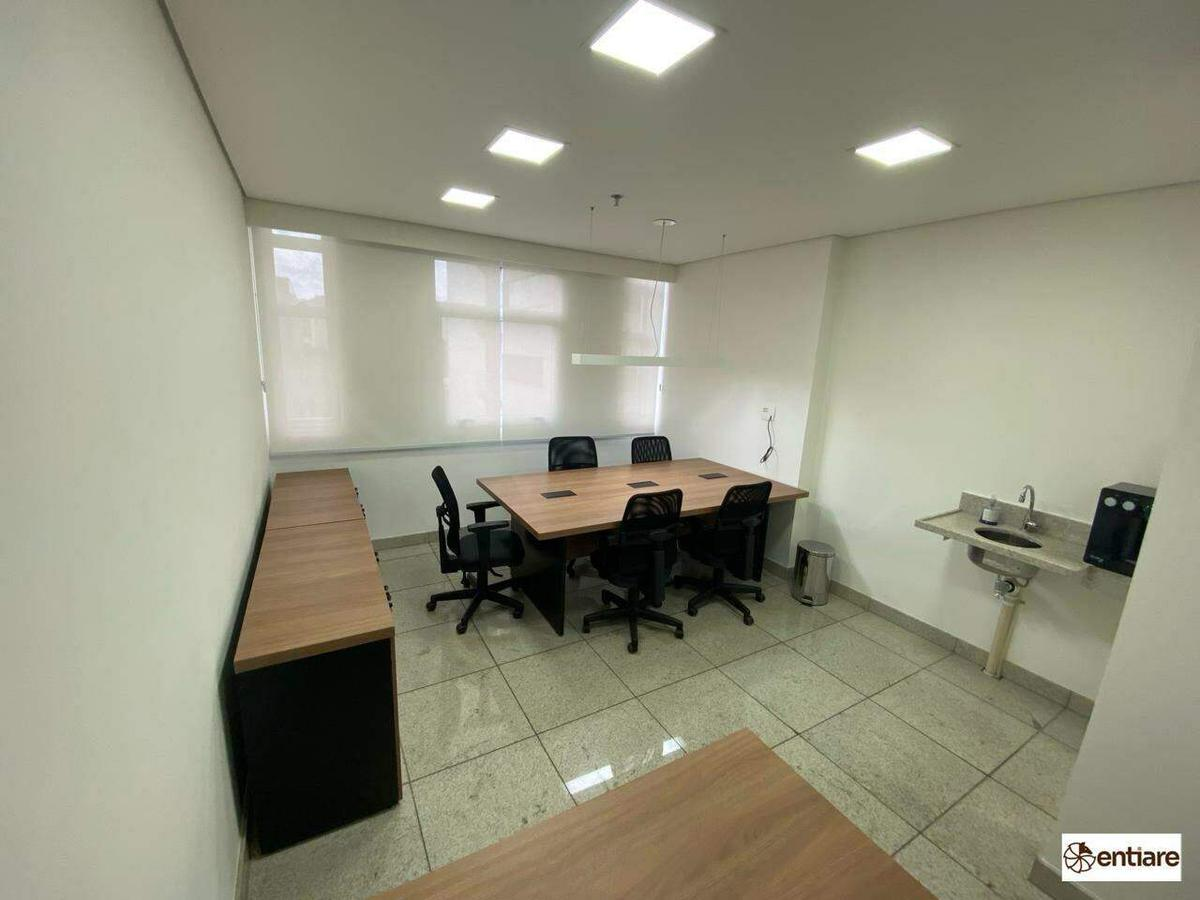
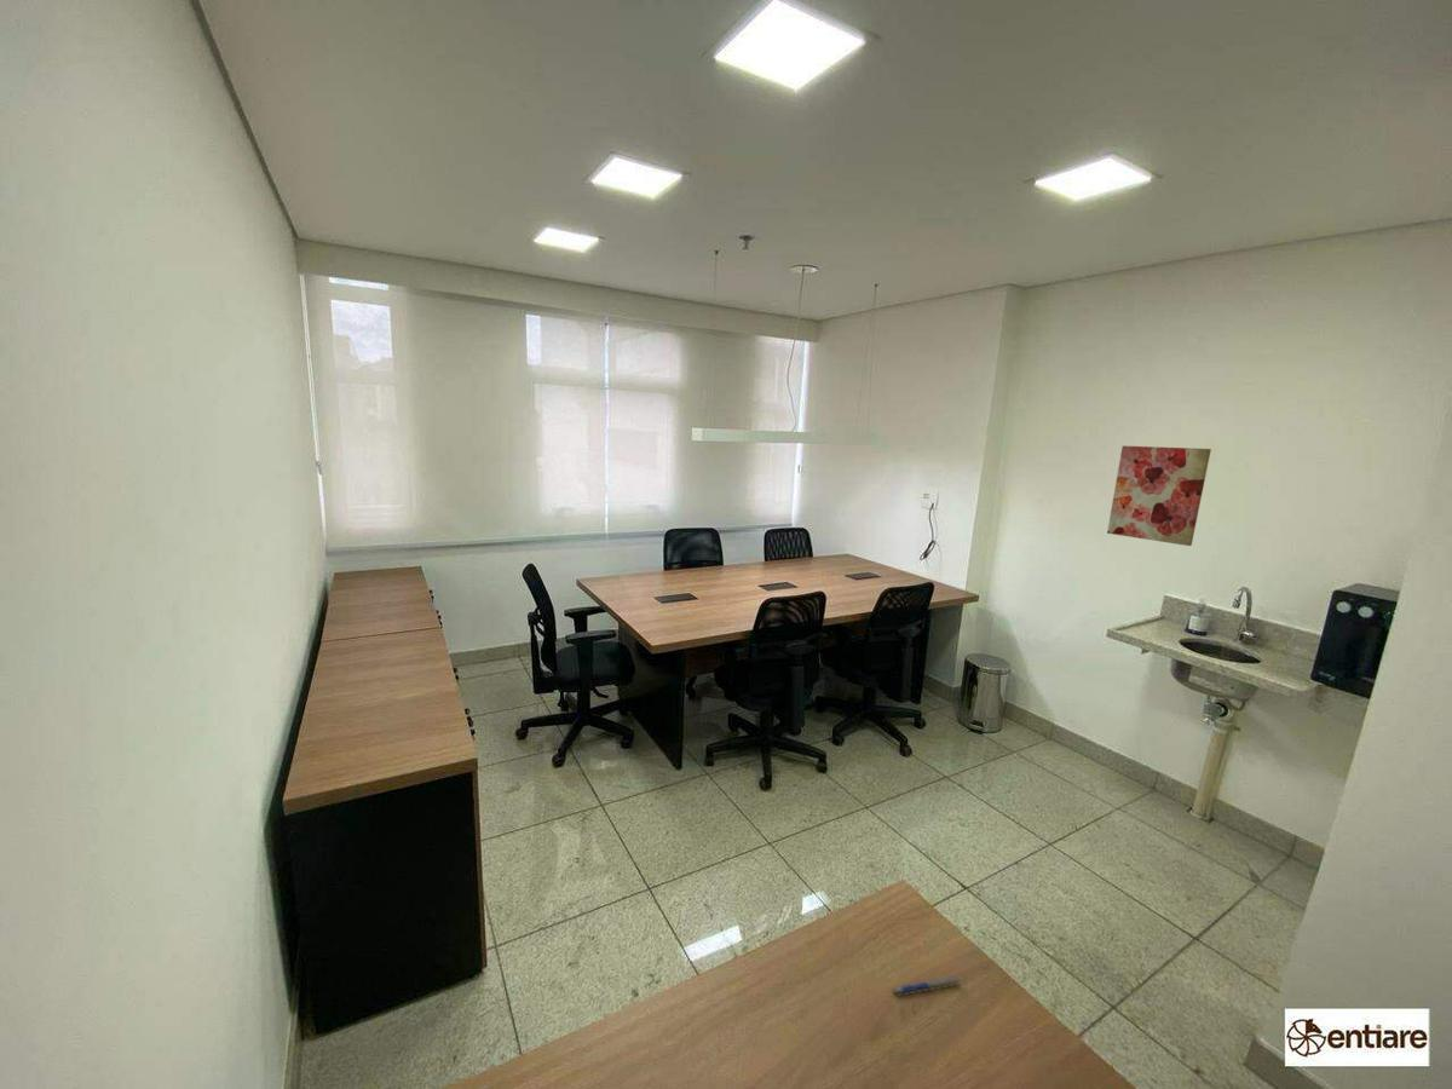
+ wall art [1106,444,1212,547]
+ pen [892,974,962,997]
